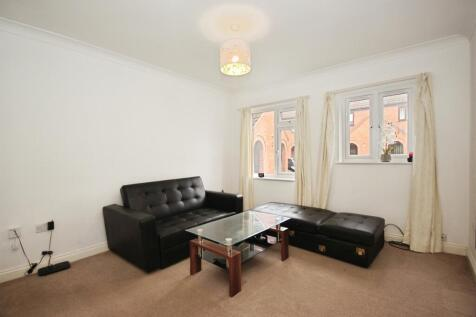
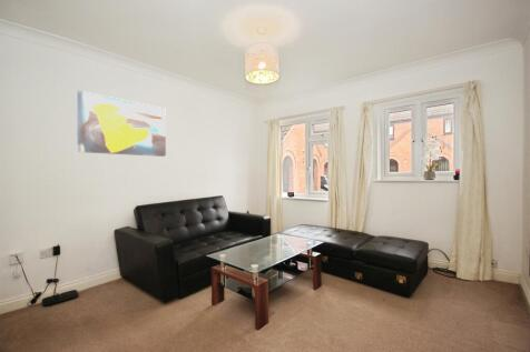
+ wall art [76,89,167,158]
